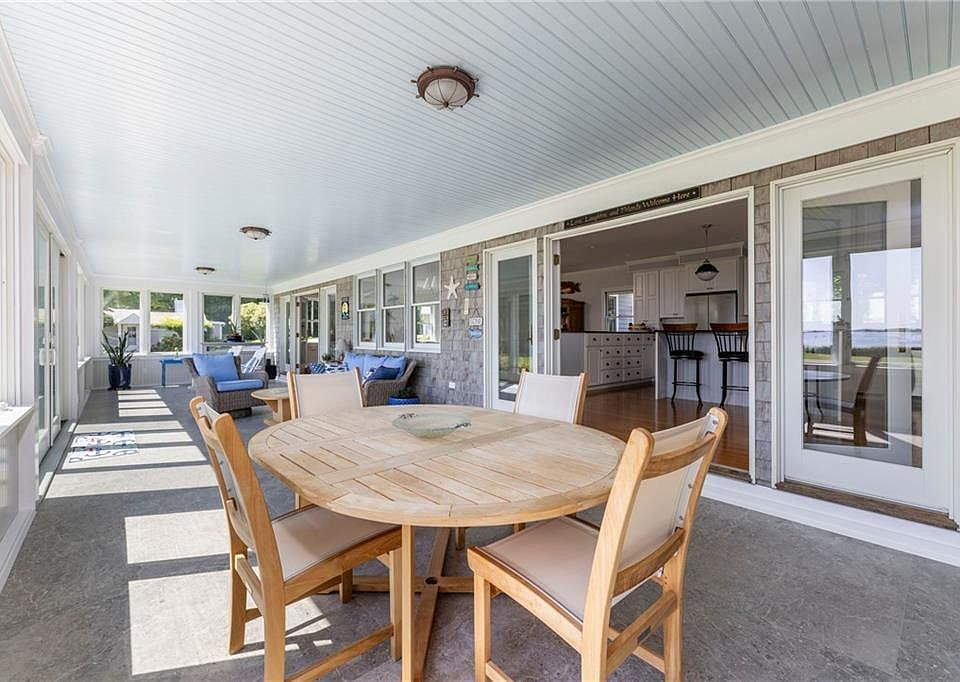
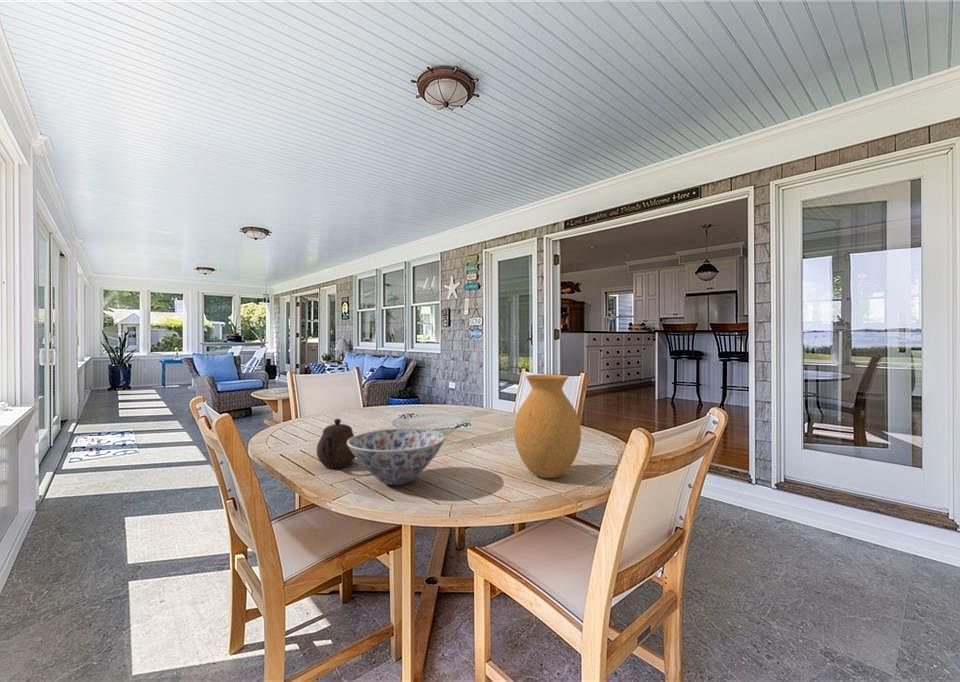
+ teapot [316,418,357,469]
+ vase [513,374,582,479]
+ bowl [347,427,446,486]
